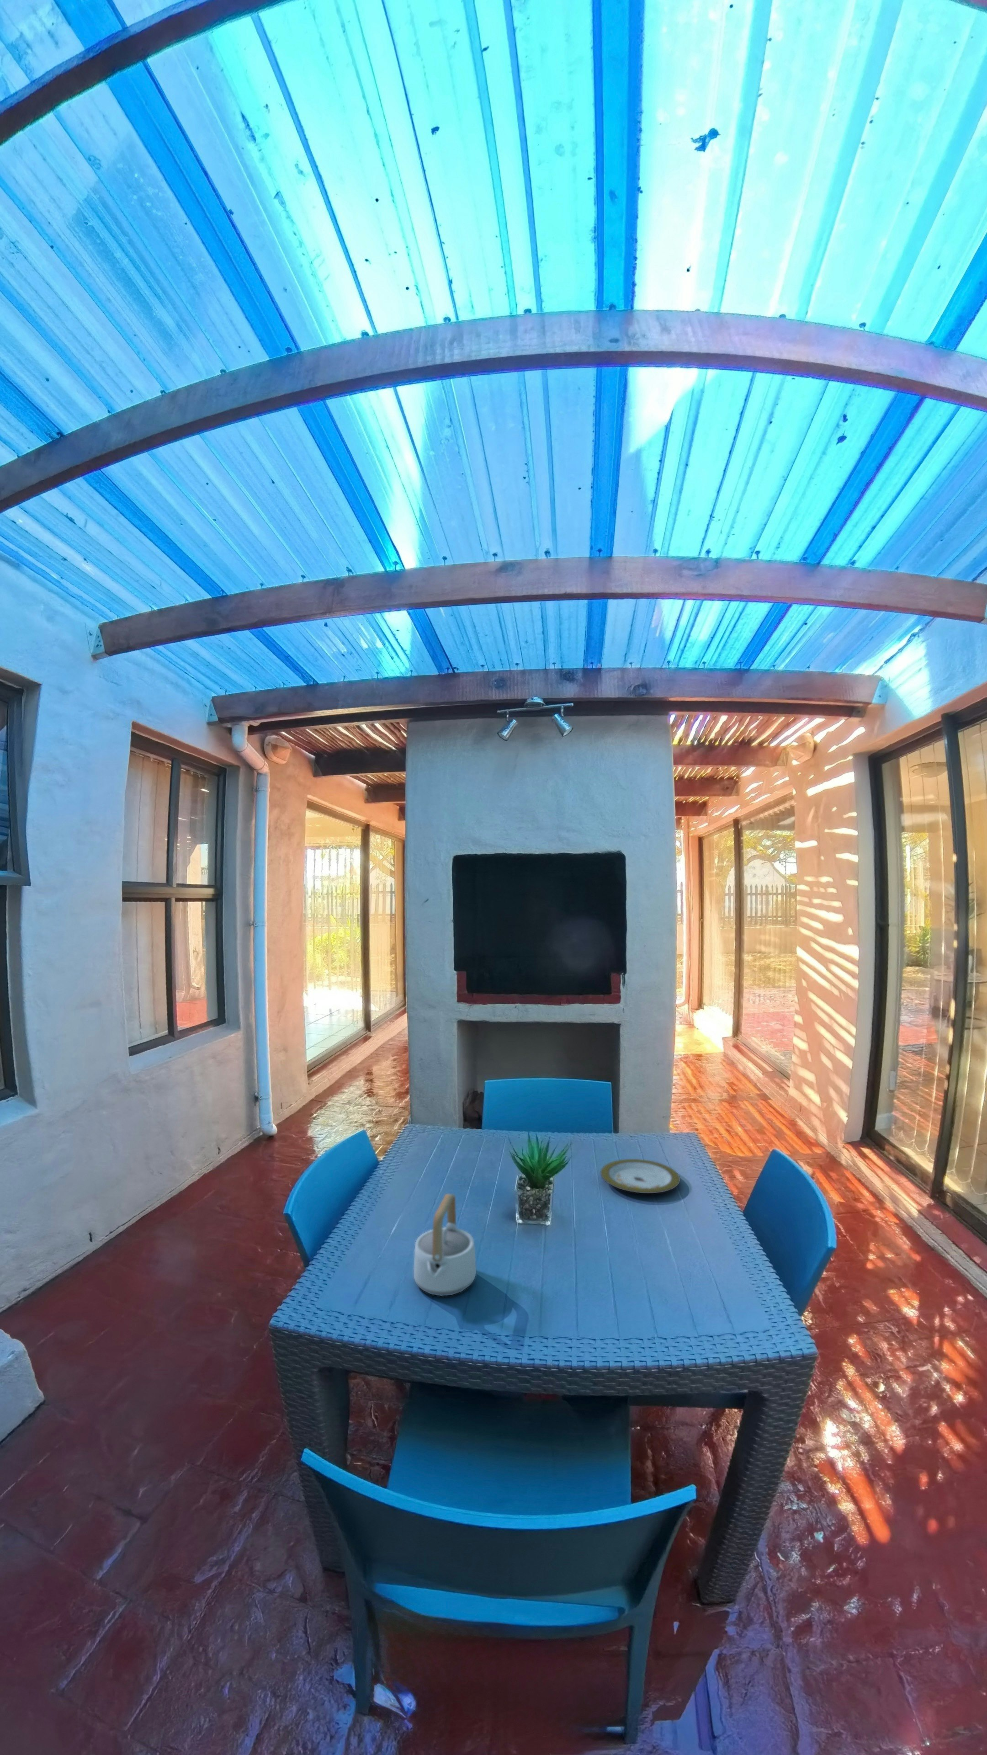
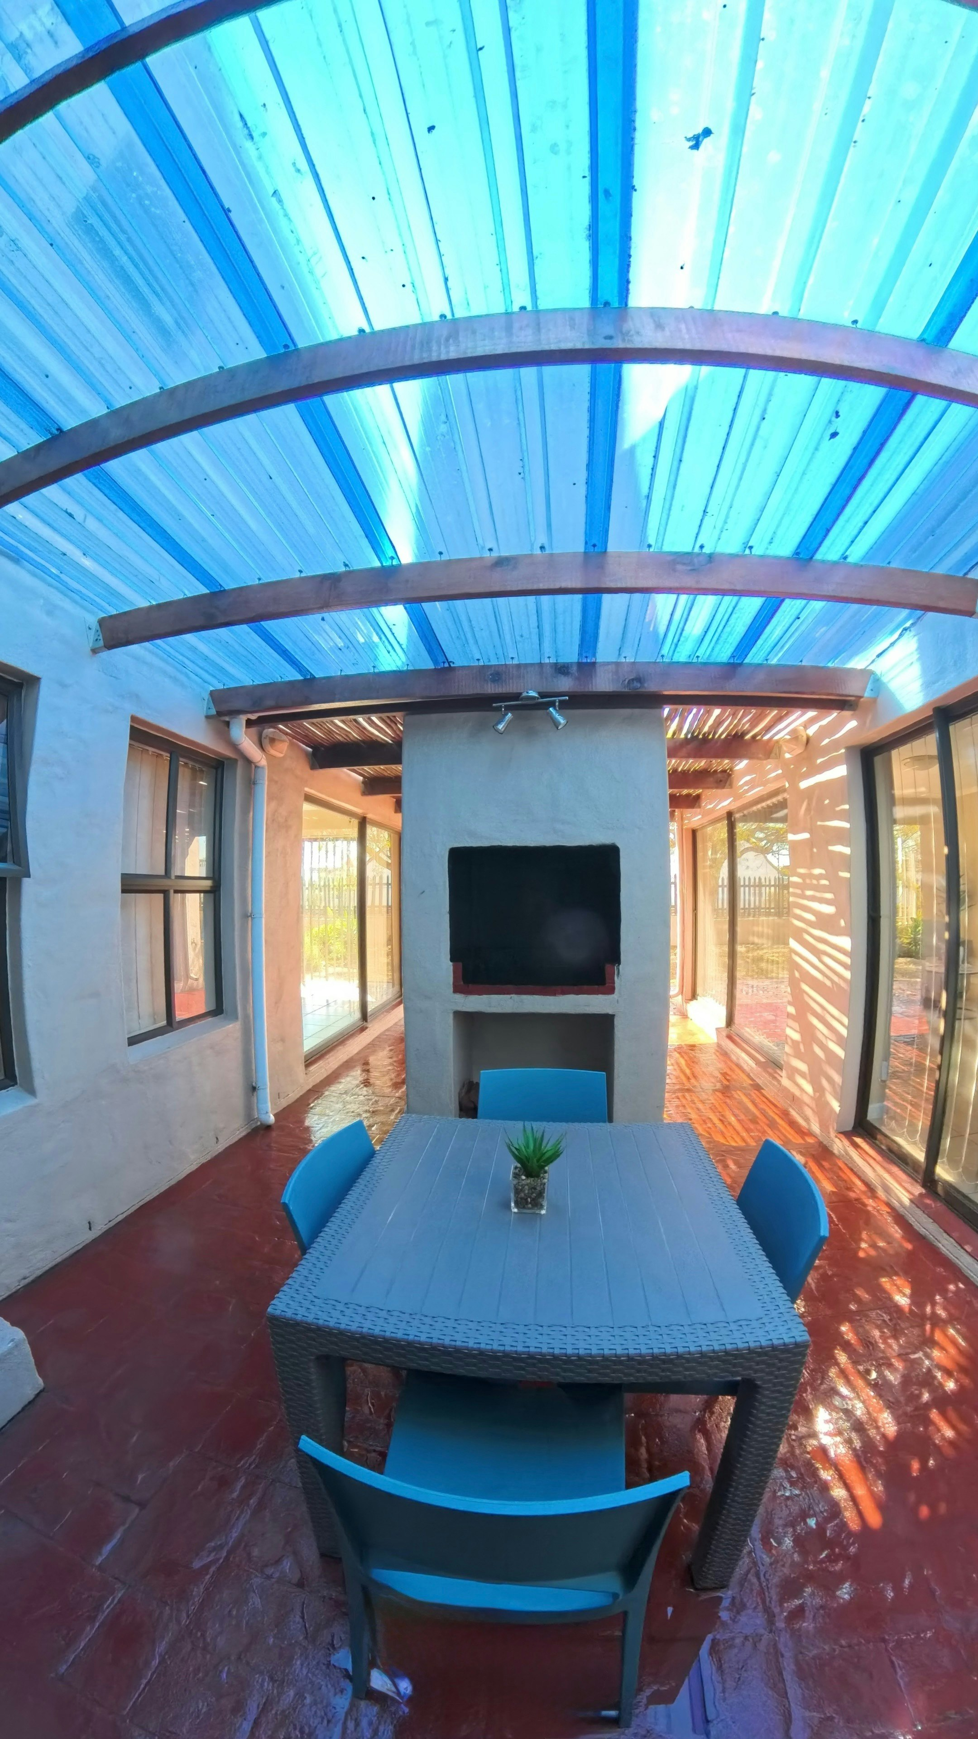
- teapot [413,1193,476,1297]
- plate [600,1158,681,1193]
